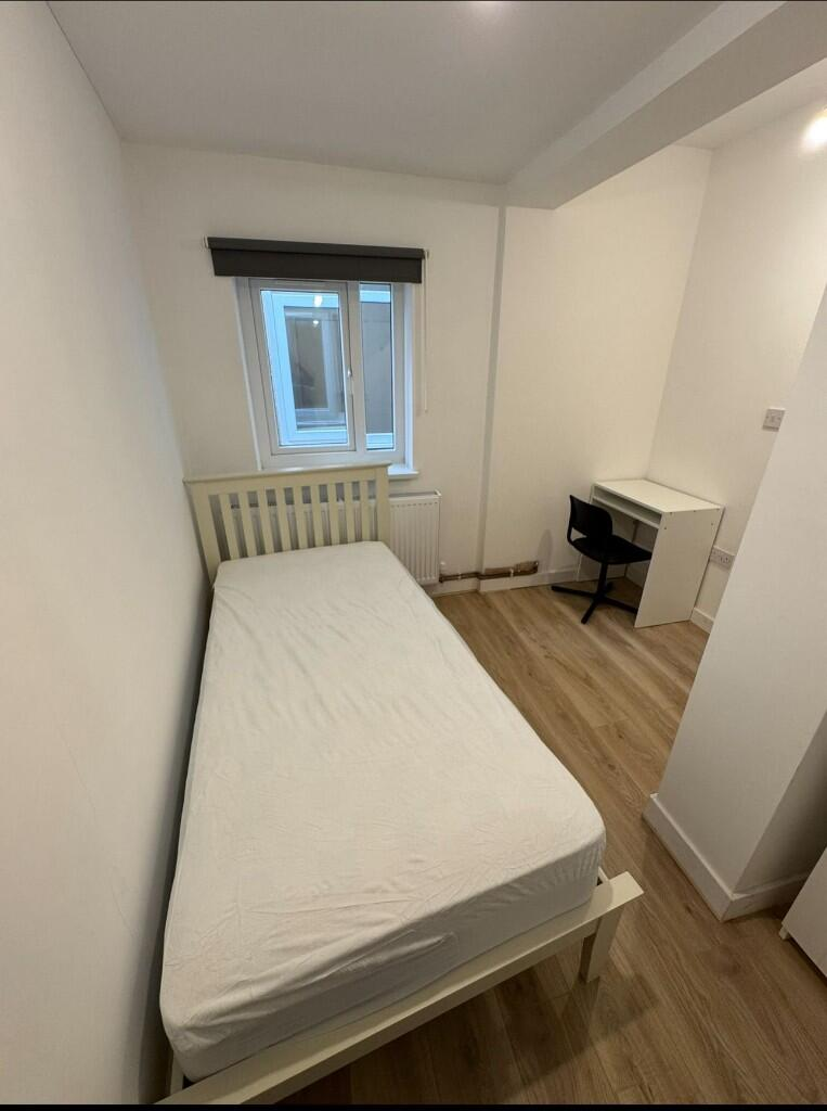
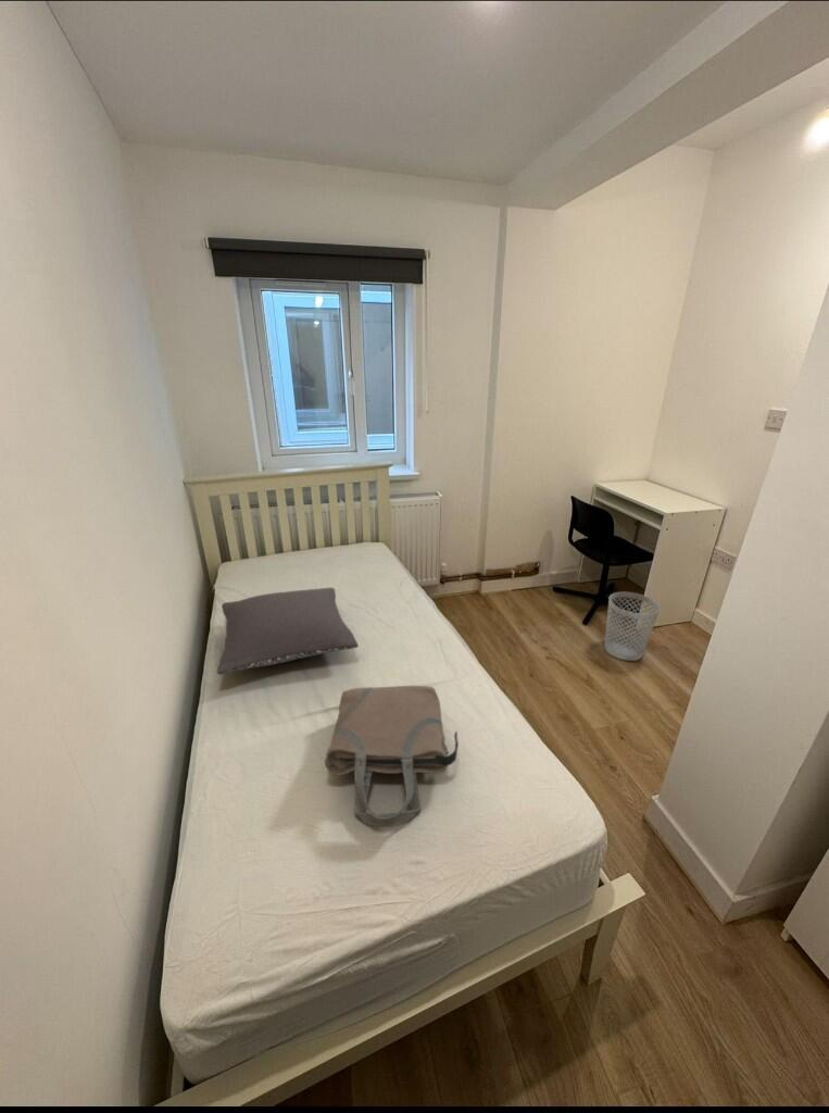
+ wastebasket [603,591,661,662]
+ pillow [216,587,360,676]
+ tote bag [324,685,460,827]
